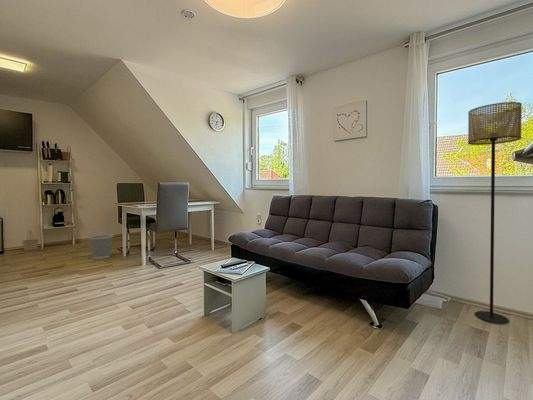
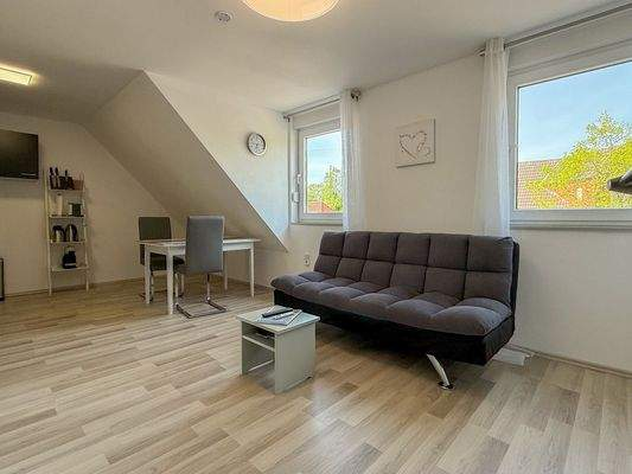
- basket [21,229,40,251]
- wastebasket [87,233,114,260]
- floor lamp [467,101,523,325]
